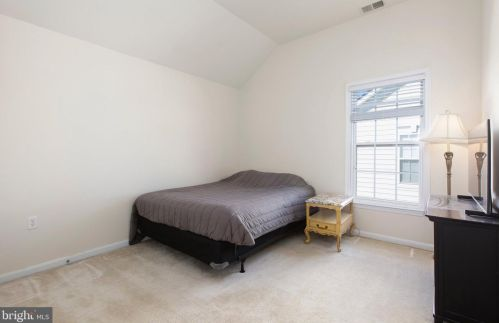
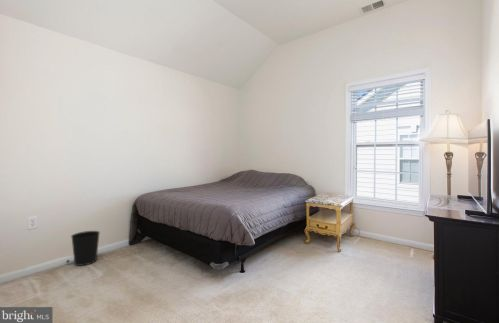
+ wastebasket [70,230,101,267]
